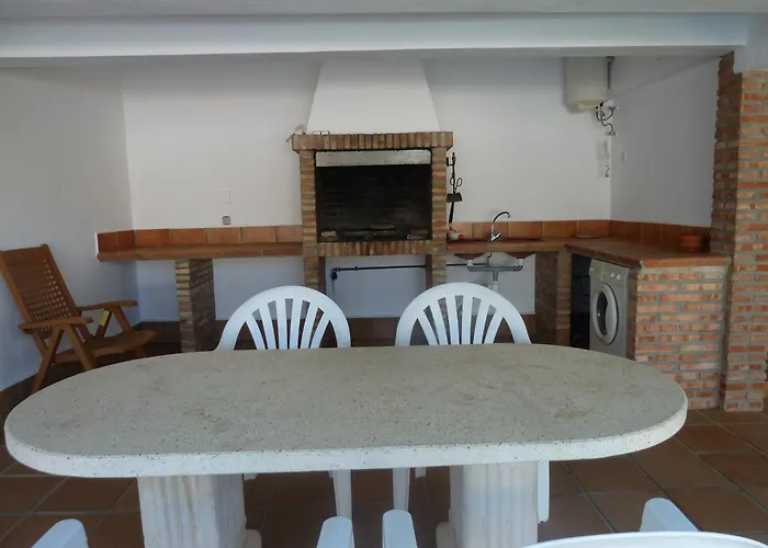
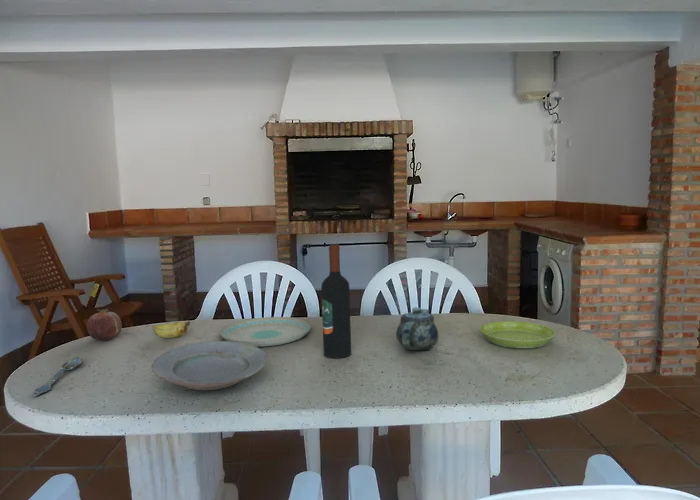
+ saucer [479,320,557,349]
+ spoon [32,356,83,397]
+ plate [151,340,268,391]
+ banana [151,320,191,339]
+ chinaware [395,306,440,351]
+ plate [219,316,312,348]
+ wine bottle [320,243,352,359]
+ fruit [86,307,123,341]
